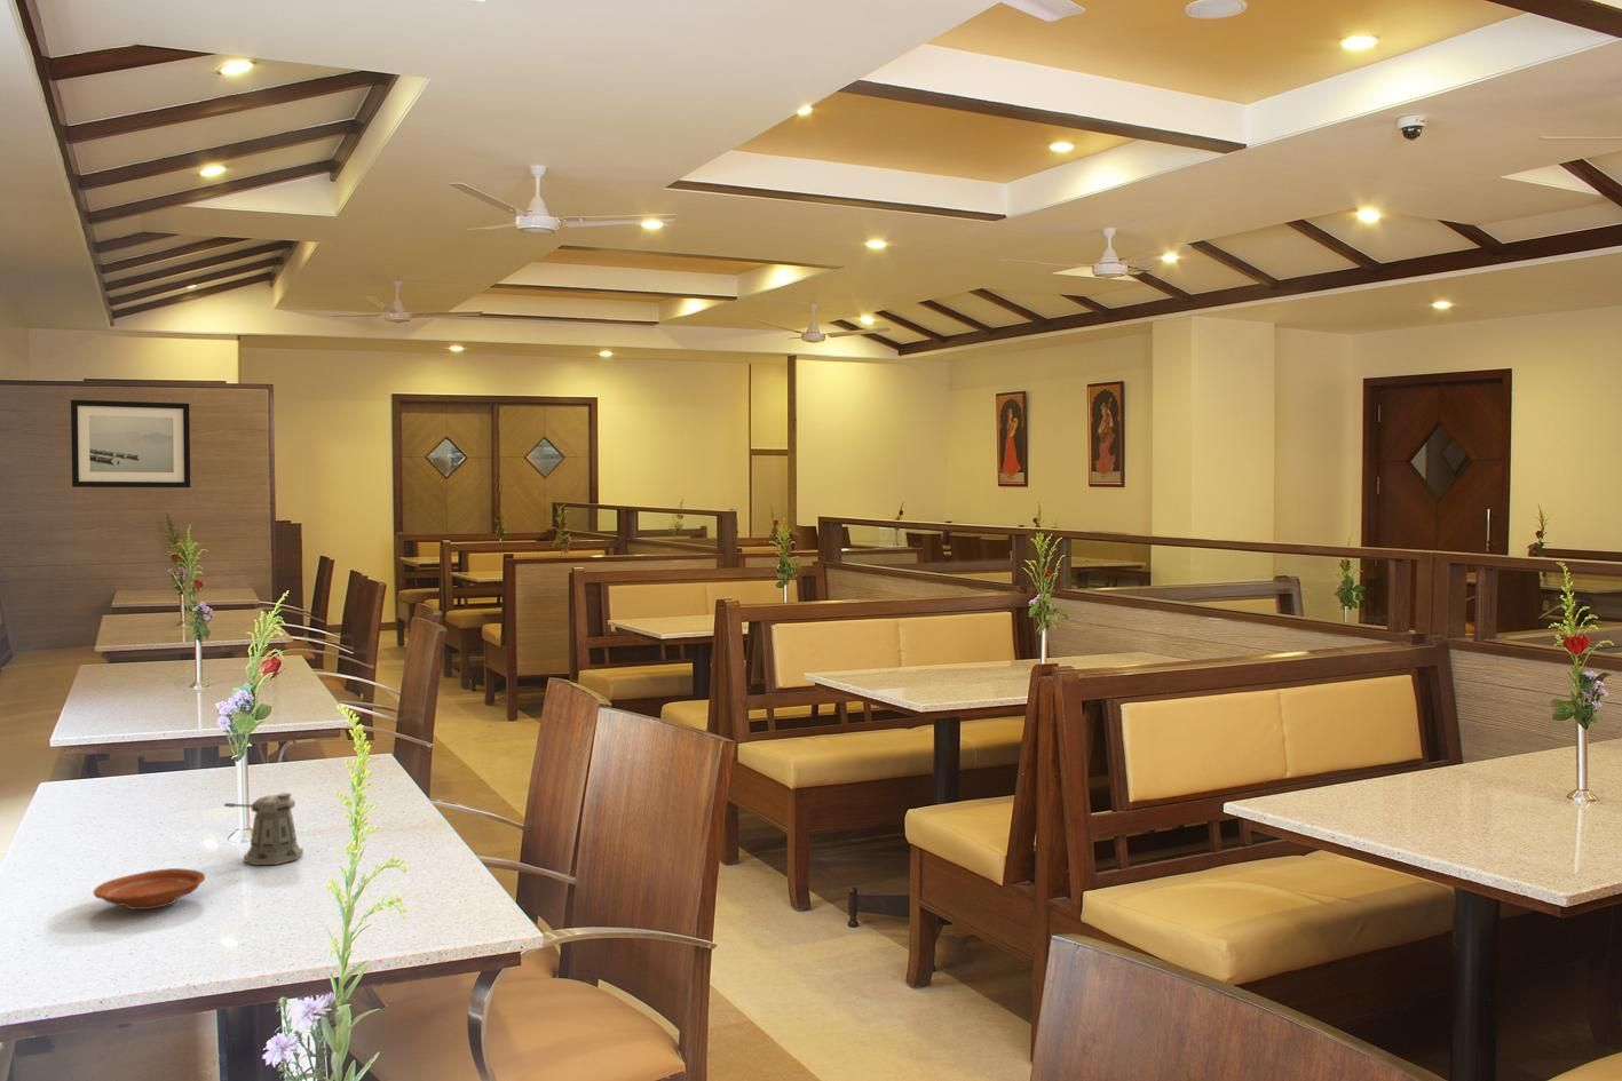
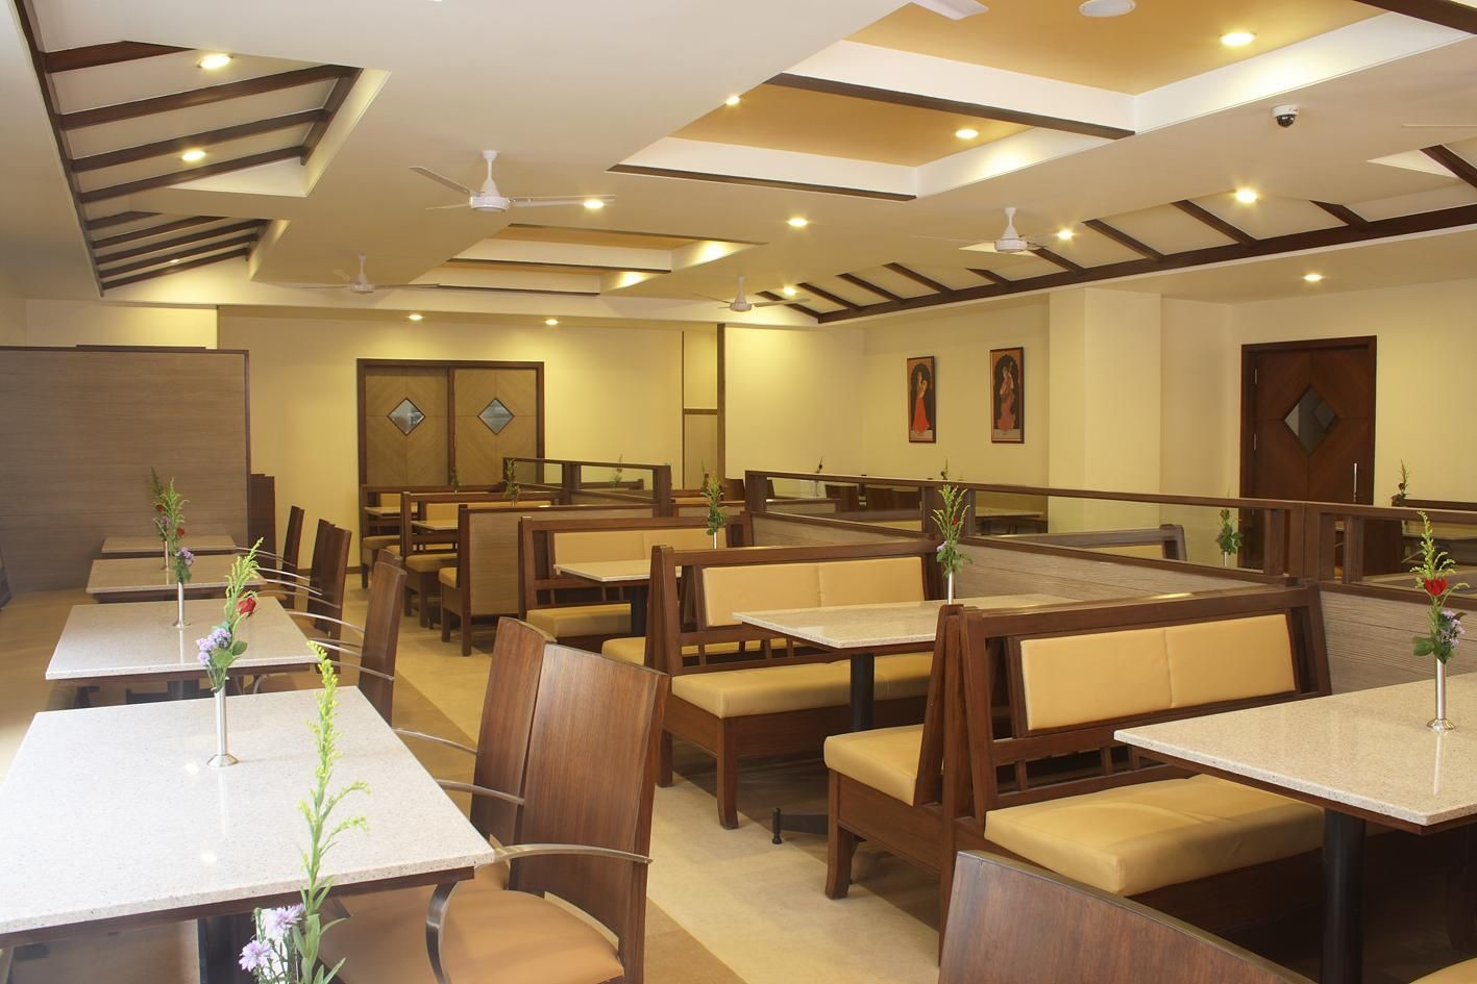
- wall art [70,399,191,489]
- pepper shaker [223,791,304,866]
- plate [93,867,206,911]
